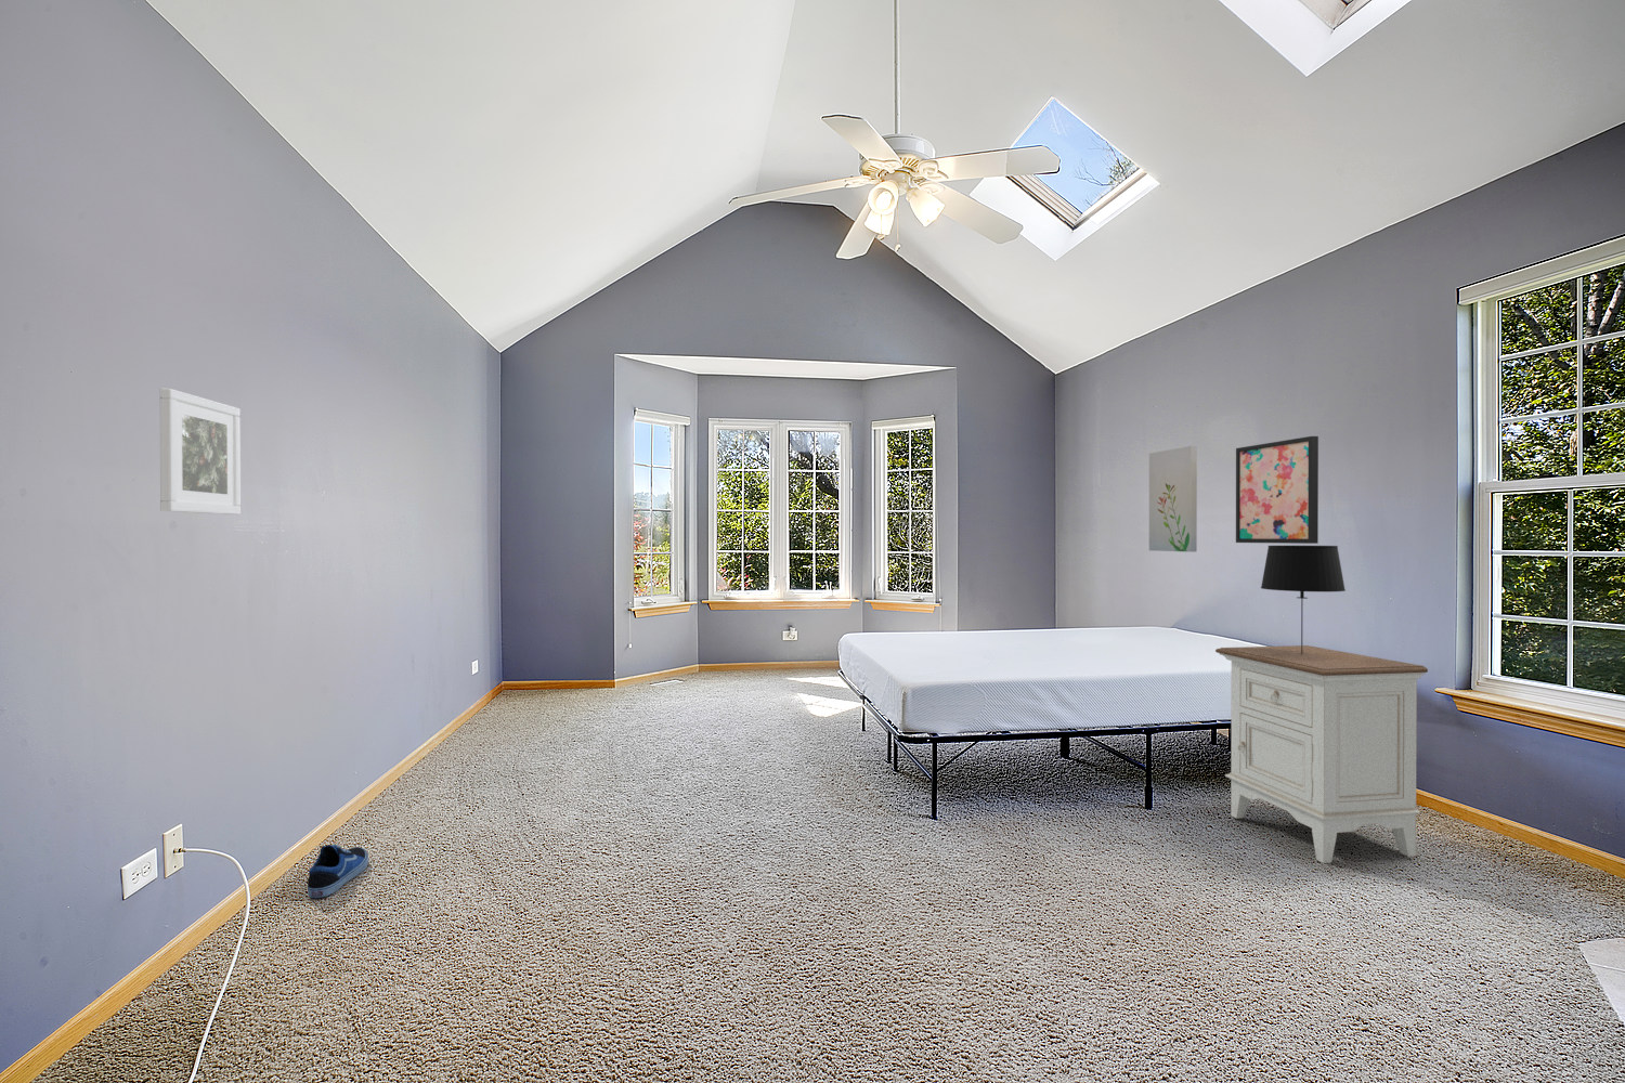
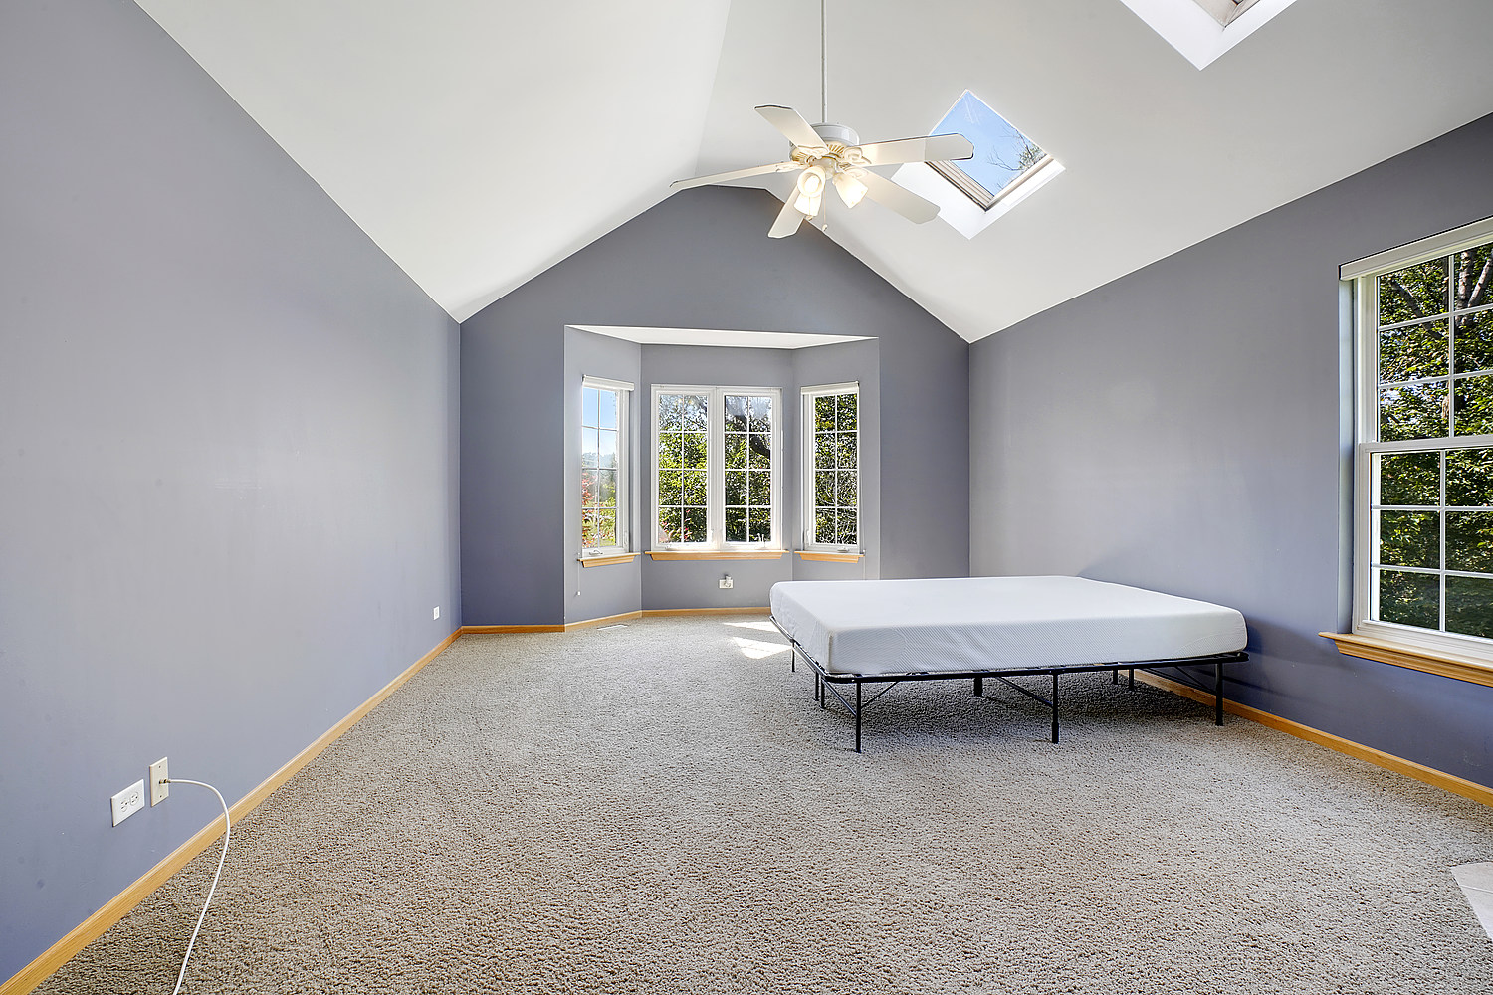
- shoe [307,844,370,899]
- nightstand [1214,644,1429,864]
- wall art [1234,435,1319,545]
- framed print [160,388,242,515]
- table lamp [1260,545,1347,654]
- wall art [1149,445,1198,554]
